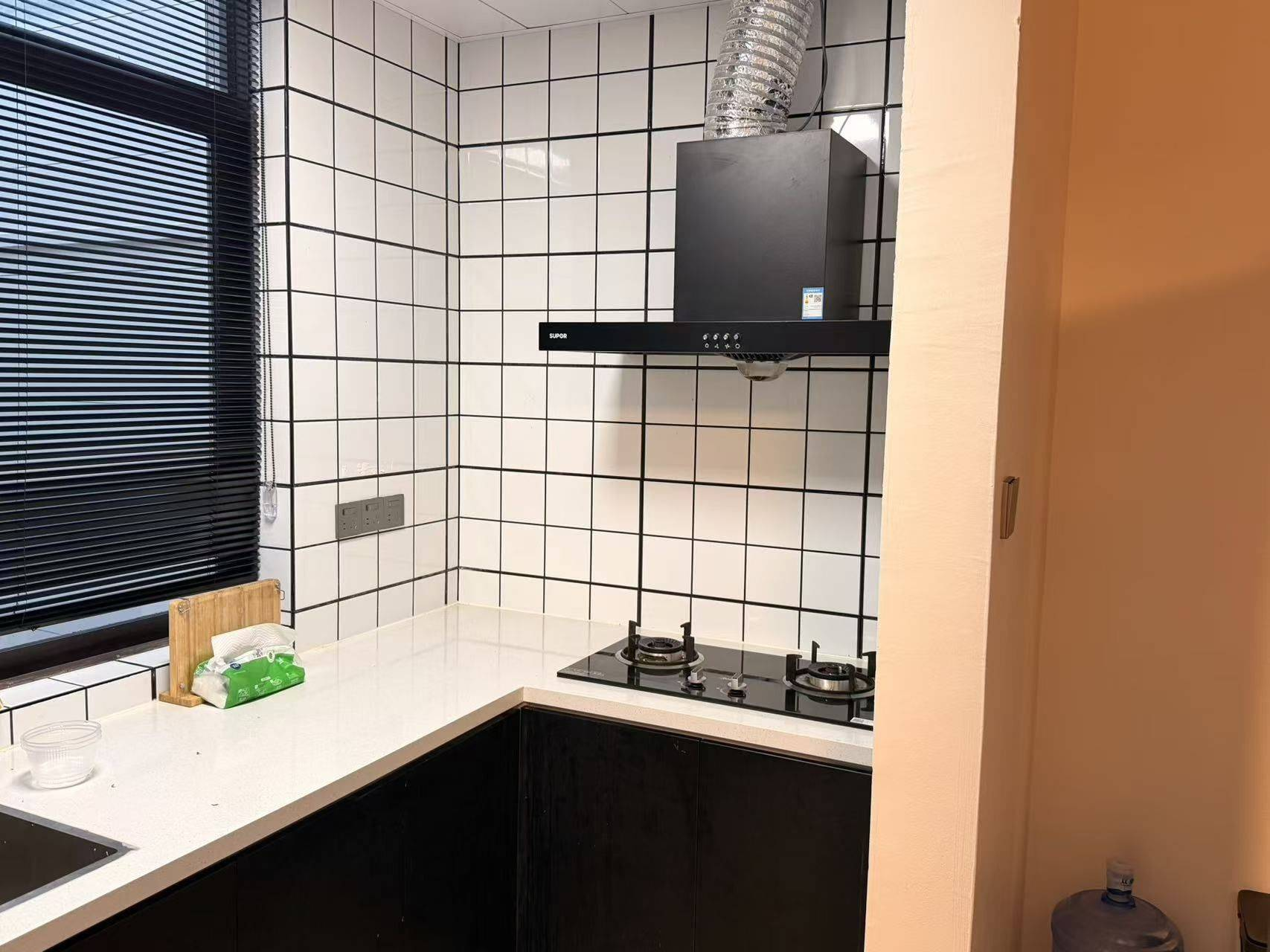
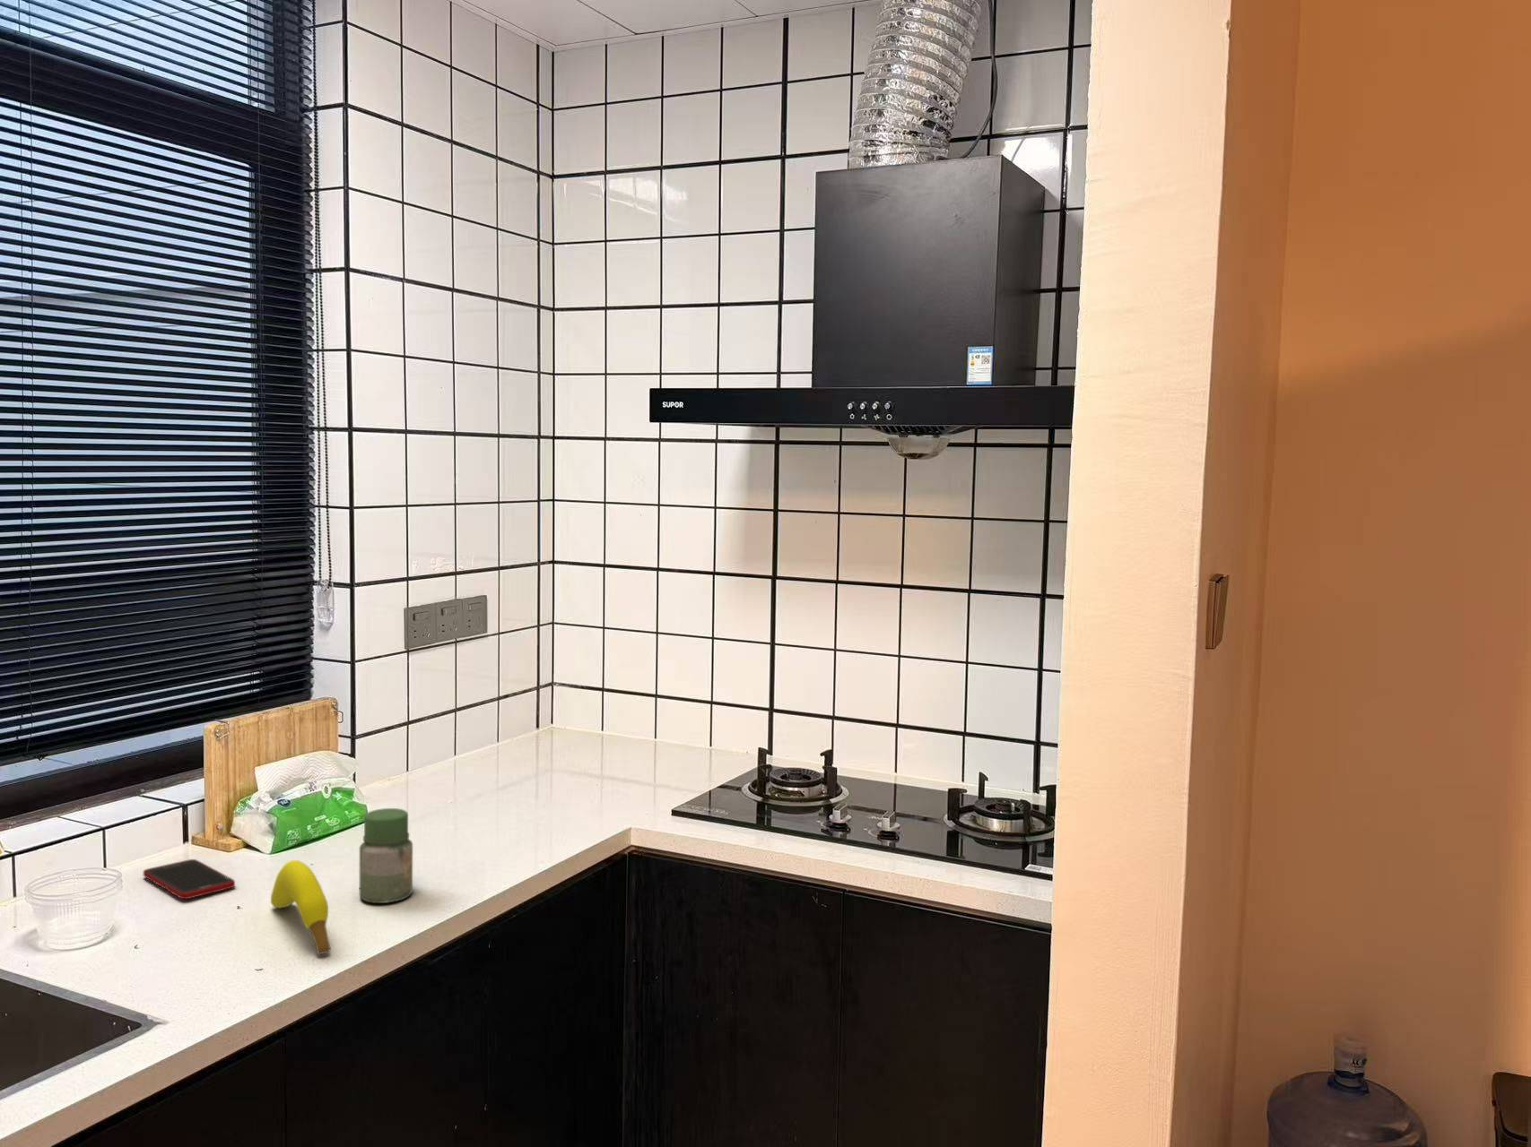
+ jar [359,807,413,904]
+ banana [270,859,332,955]
+ cell phone [142,859,236,900]
